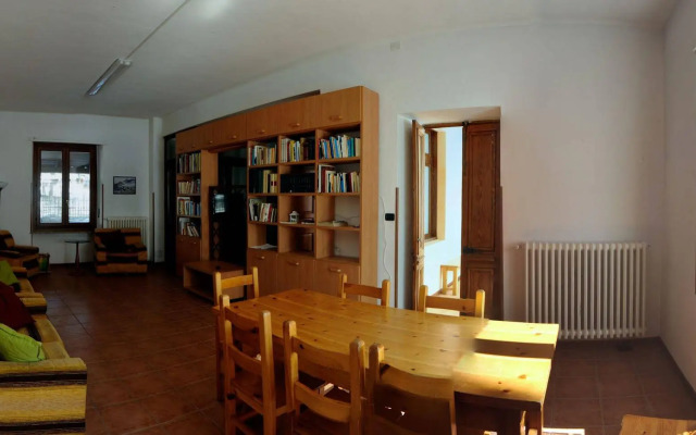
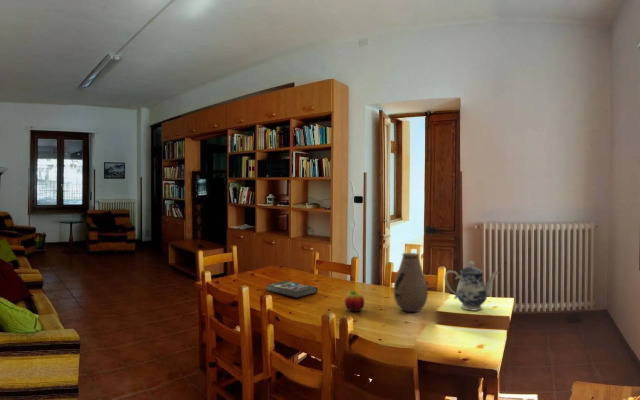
+ fruit [344,289,365,313]
+ vase [393,252,429,313]
+ teapot [444,260,500,312]
+ book [265,280,319,299]
